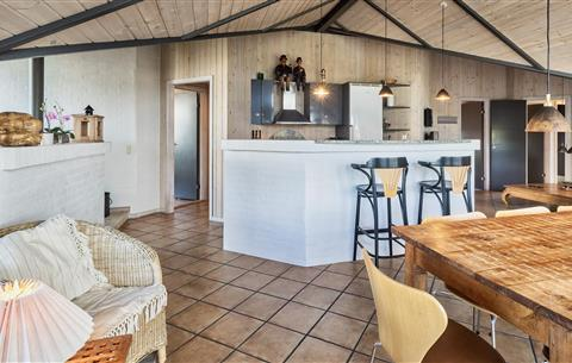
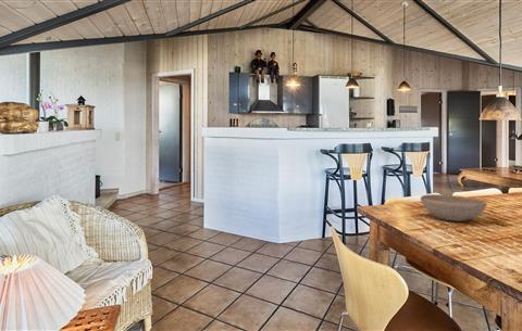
+ bowl [420,193,488,222]
